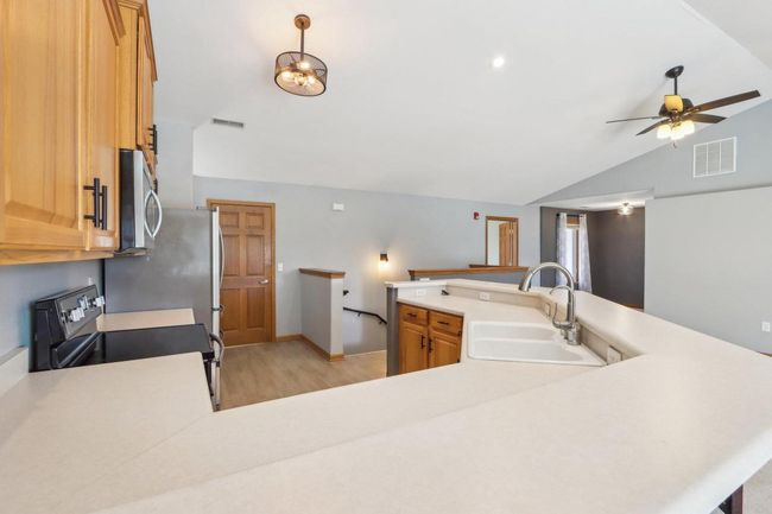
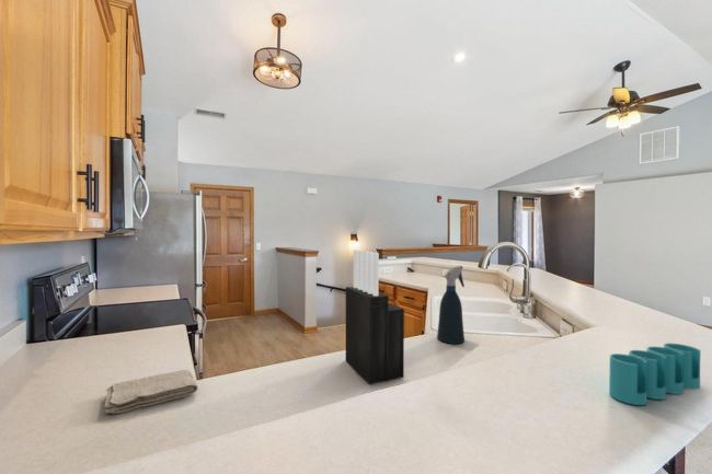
+ pen holder [608,342,701,406]
+ knife block [345,248,405,385]
+ spray bottle [436,265,466,345]
+ washcloth [104,369,199,415]
